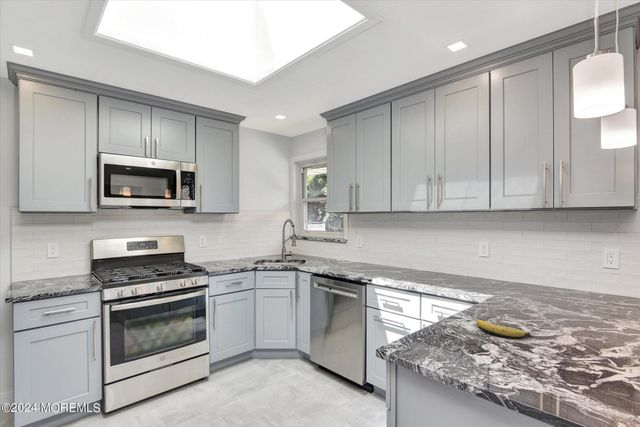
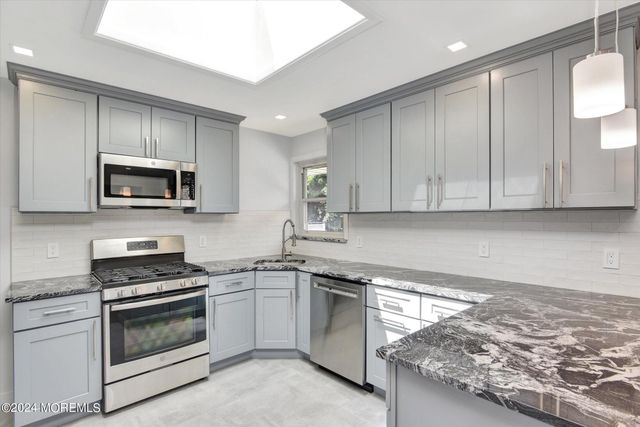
- banana [475,319,532,339]
